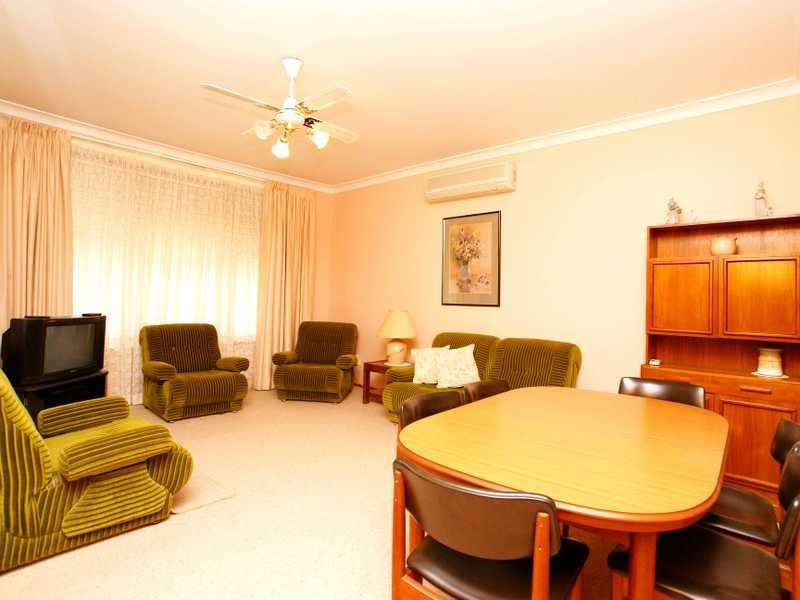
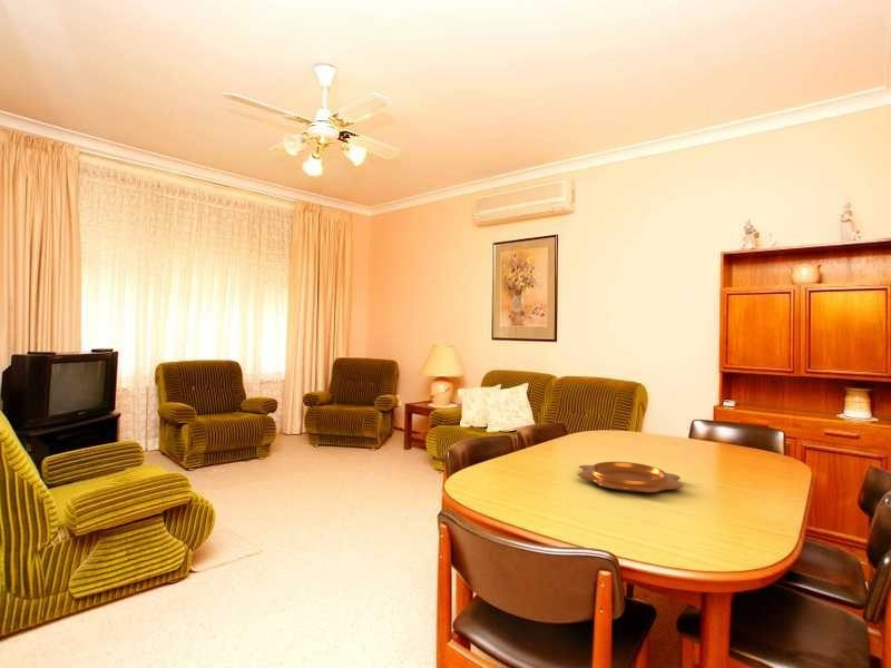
+ decorative bowl [576,461,685,493]
